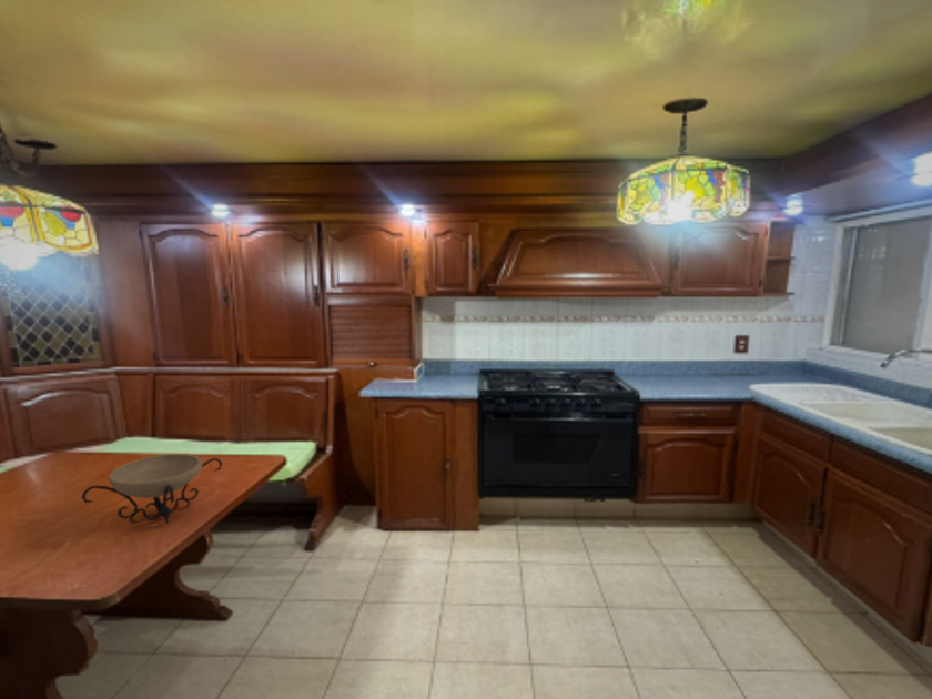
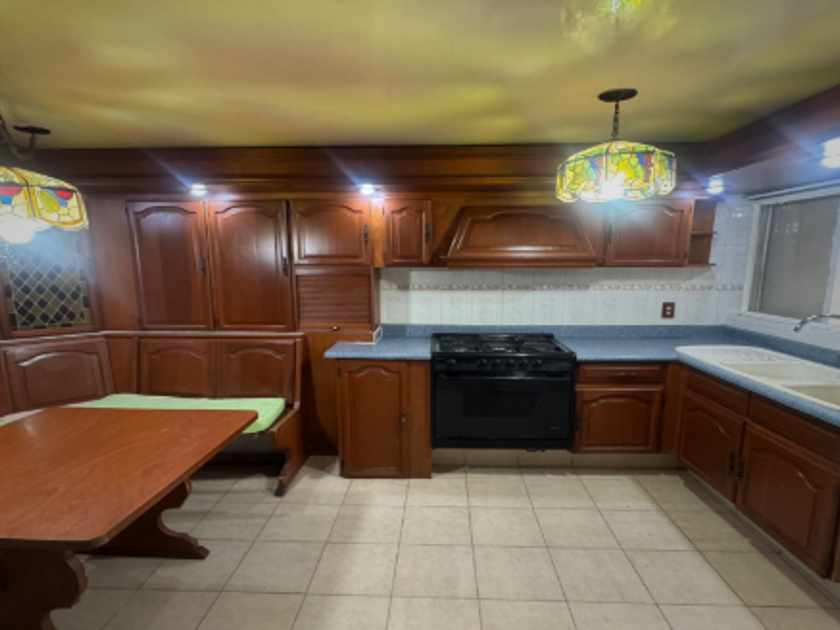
- decorative bowl [81,453,223,525]
